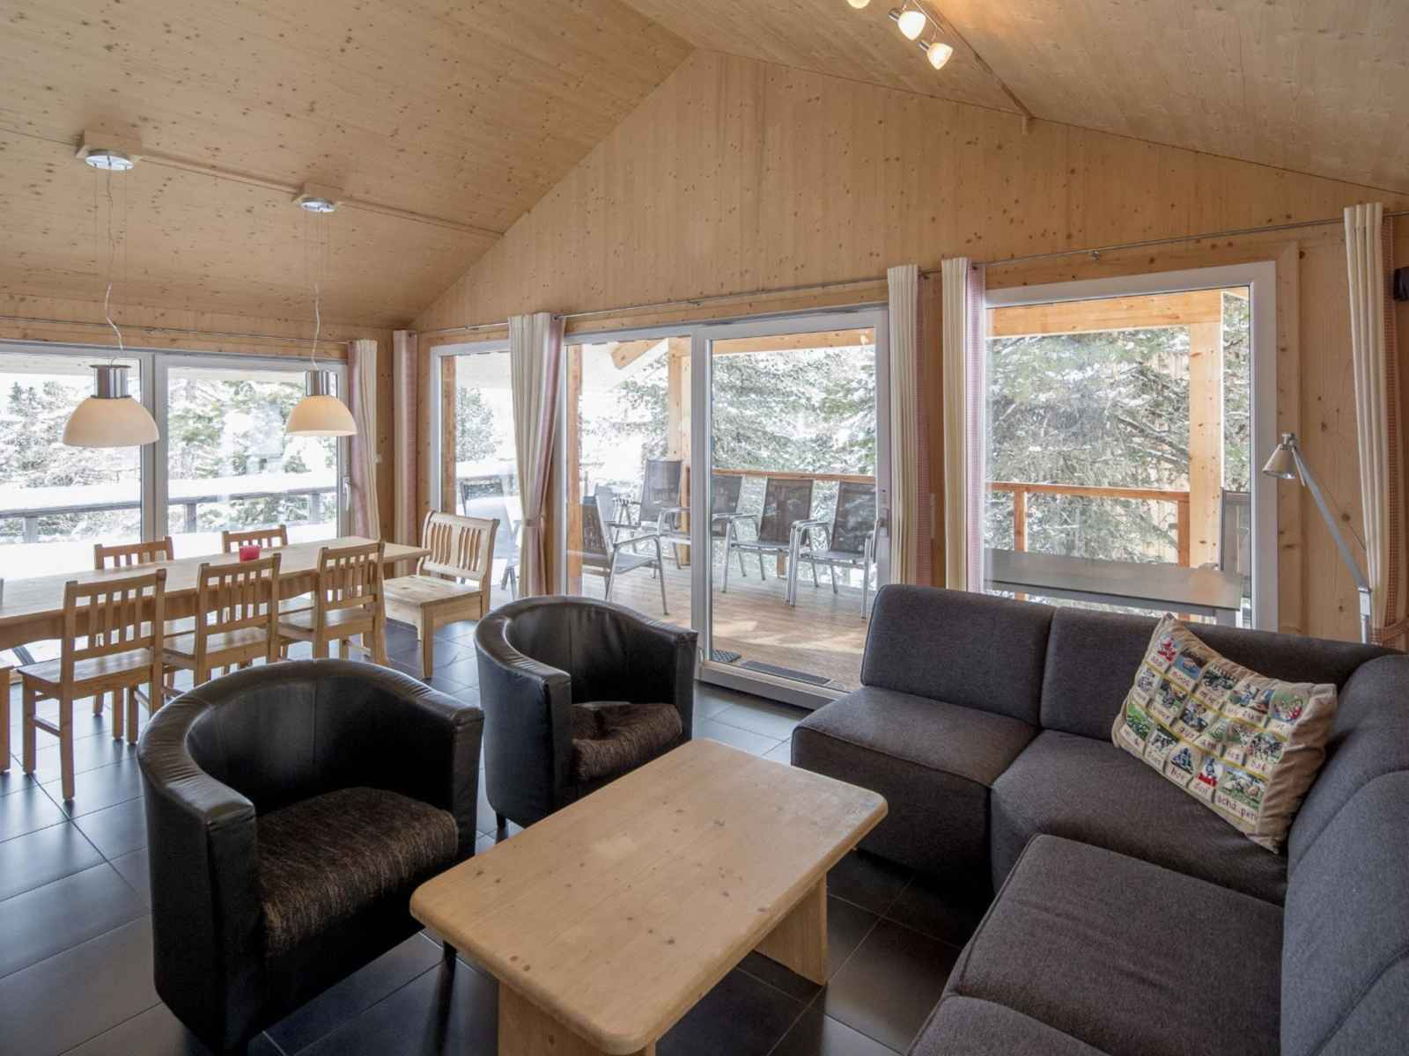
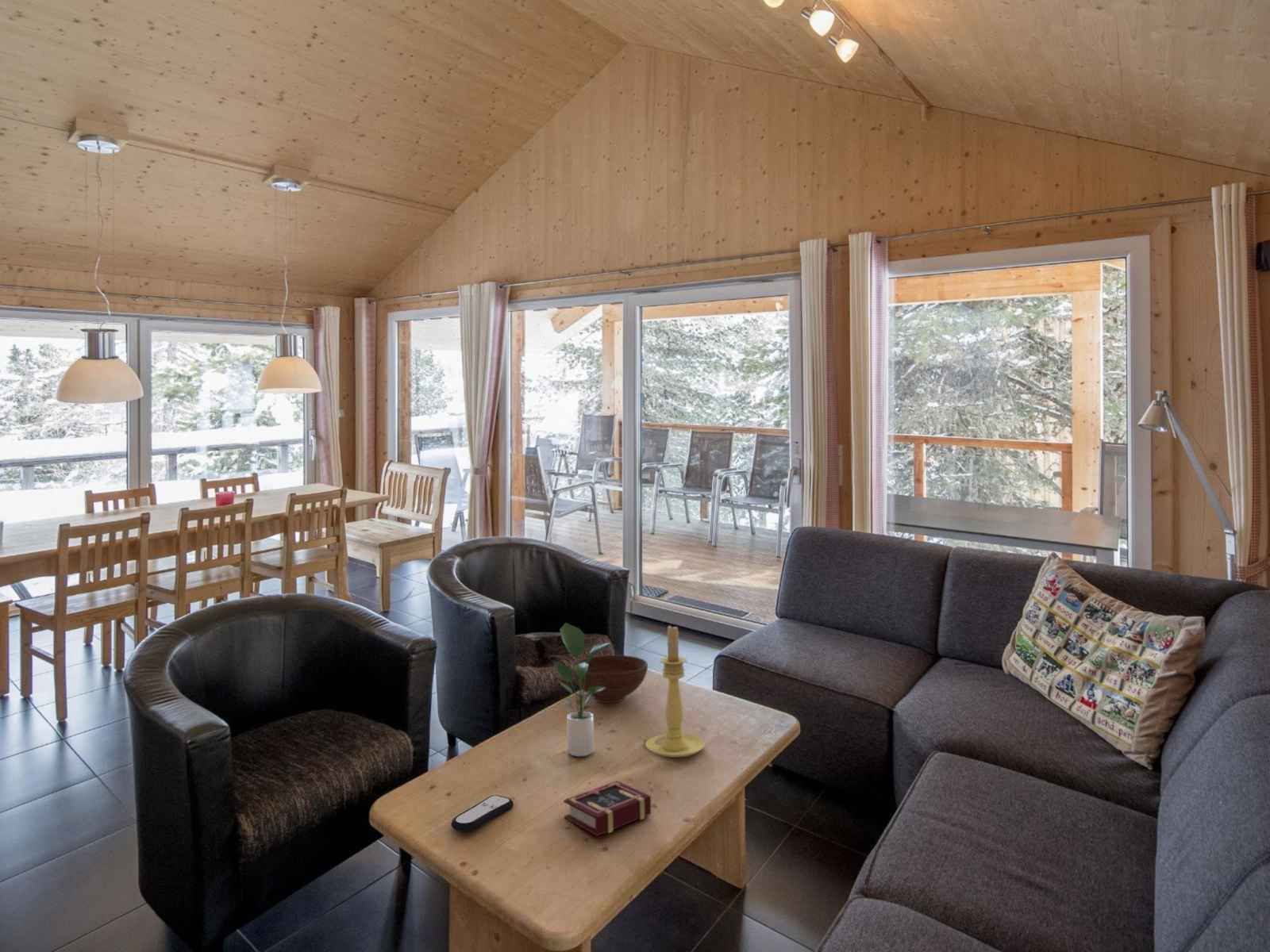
+ book [563,780,652,837]
+ bowl [570,655,648,704]
+ potted plant [552,622,611,758]
+ remote control [450,794,514,833]
+ candle holder [645,624,706,758]
